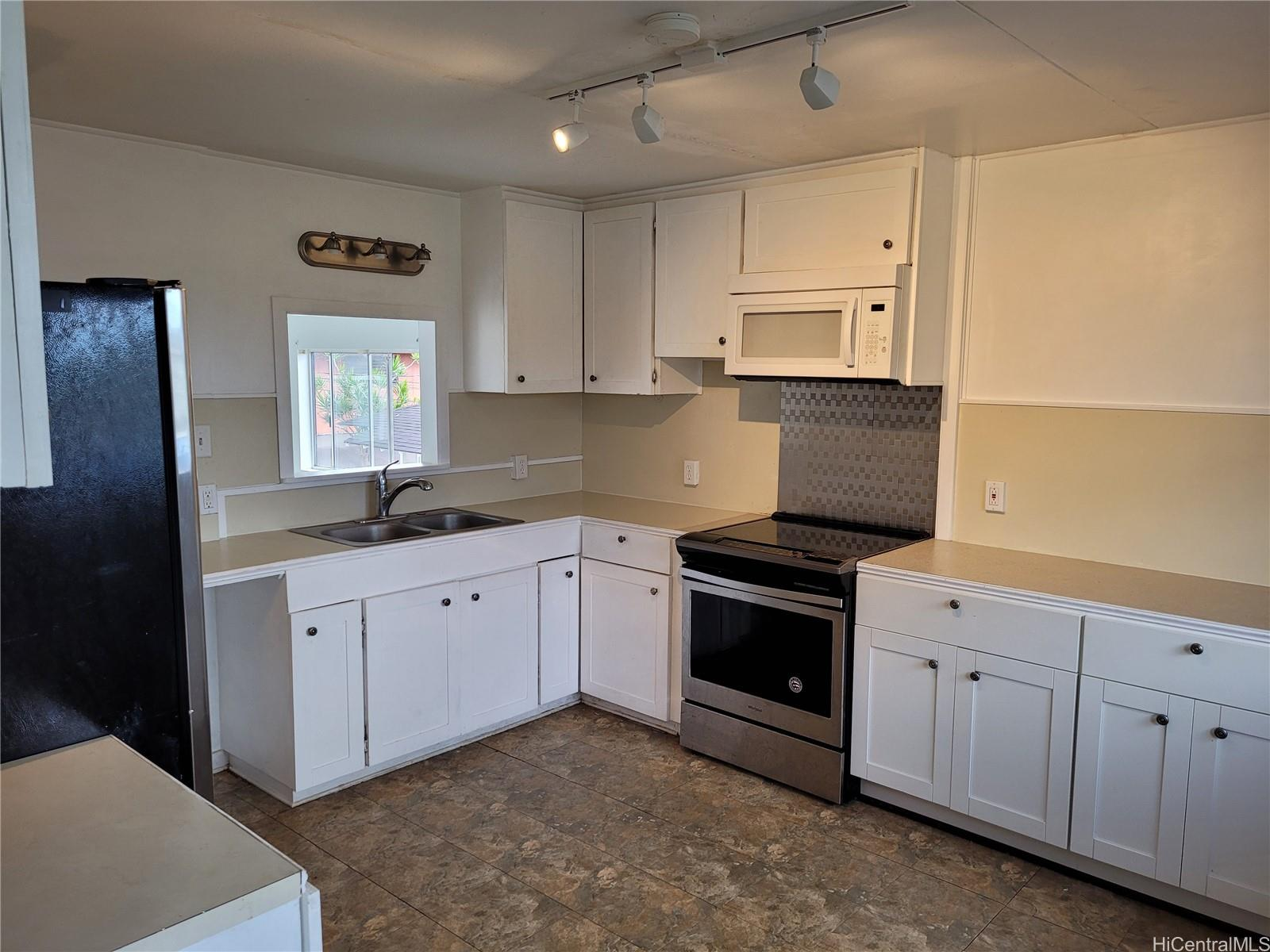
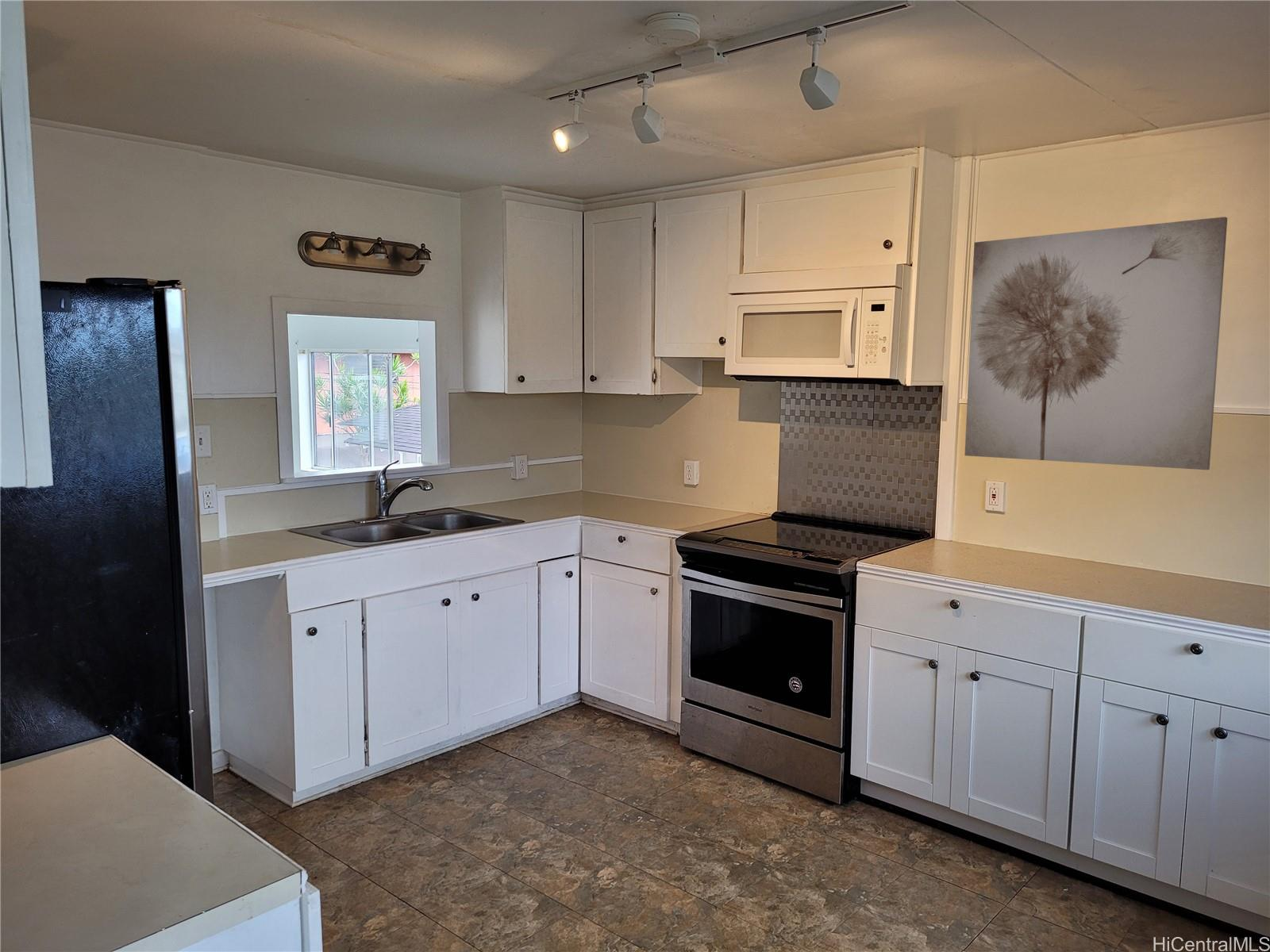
+ wall art [964,216,1228,470]
